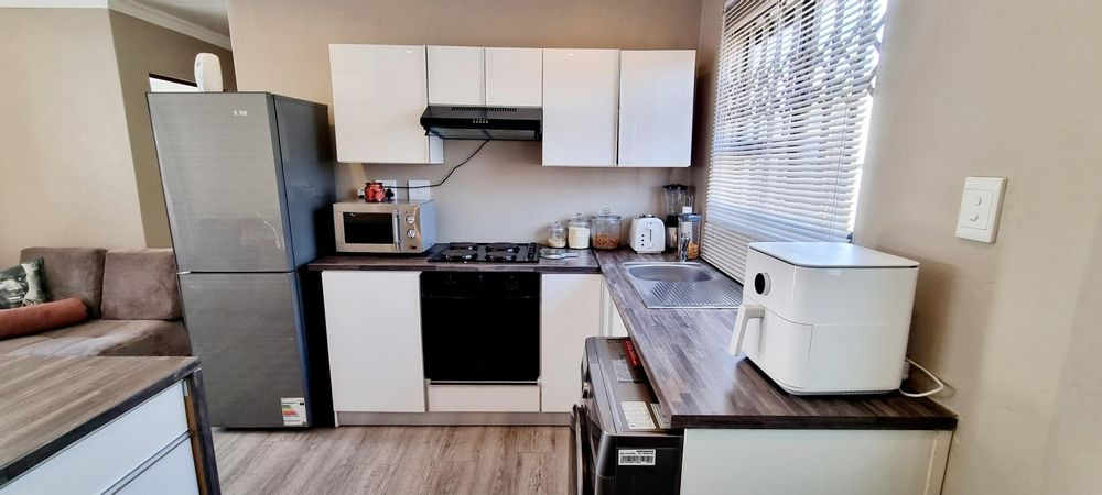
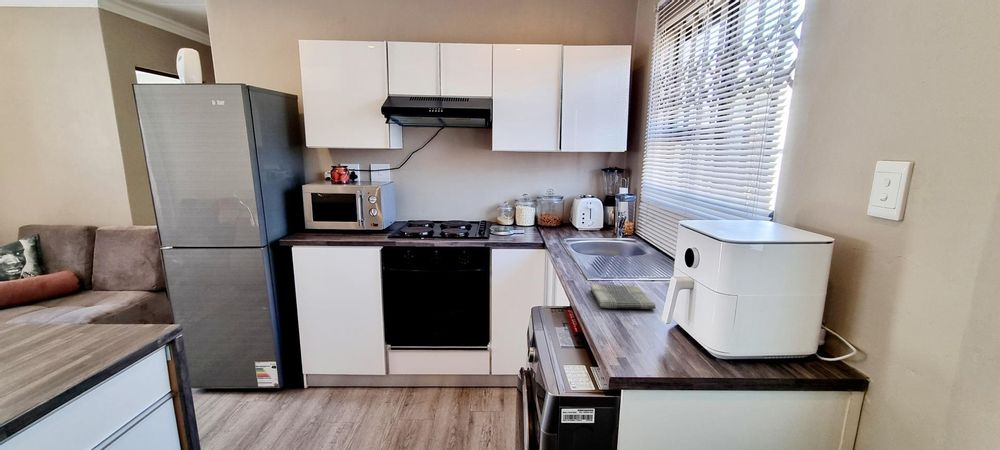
+ dish towel [590,283,657,310]
